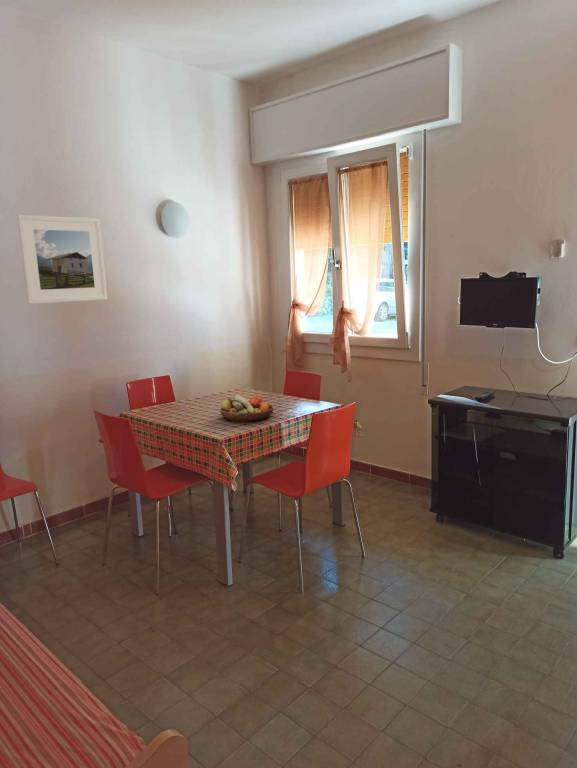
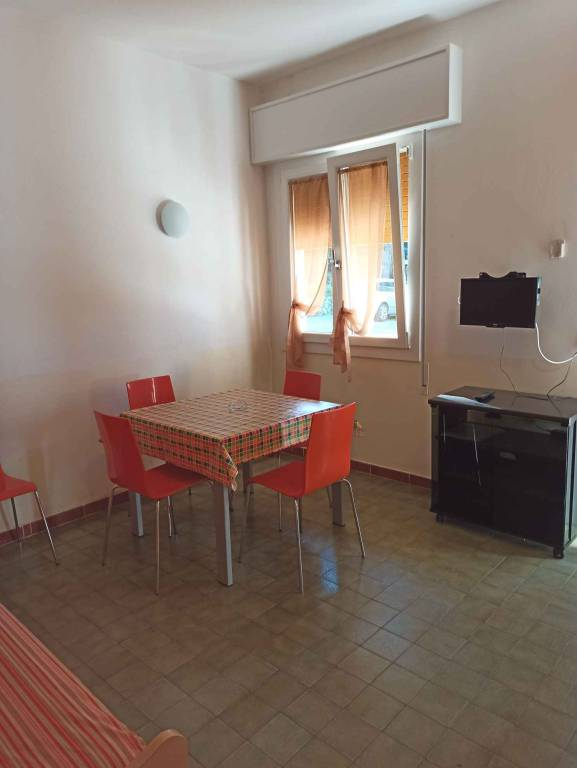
- fruit bowl [219,394,274,423]
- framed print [16,214,109,305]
